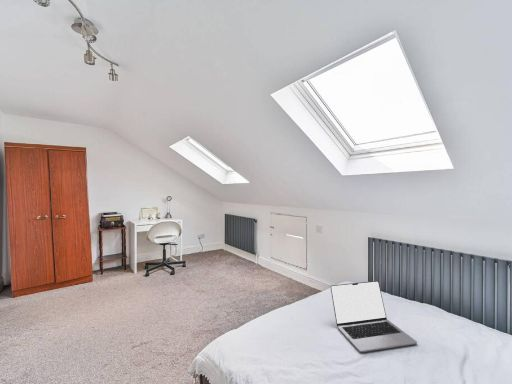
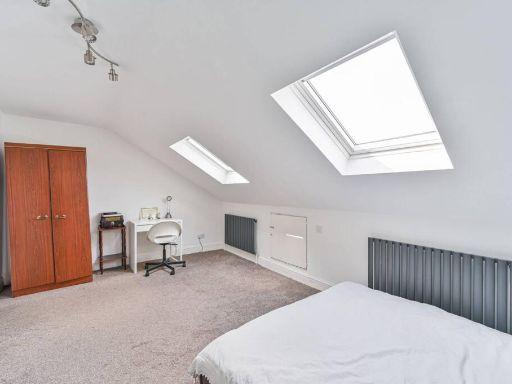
- laptop [329,280,418,354]
